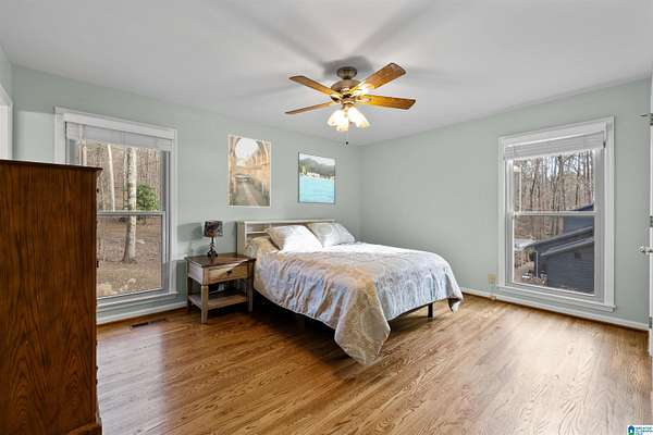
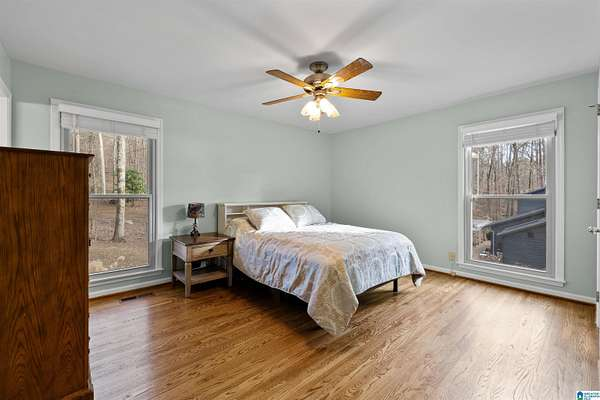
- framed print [297,151,336,206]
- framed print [226,134,271,209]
